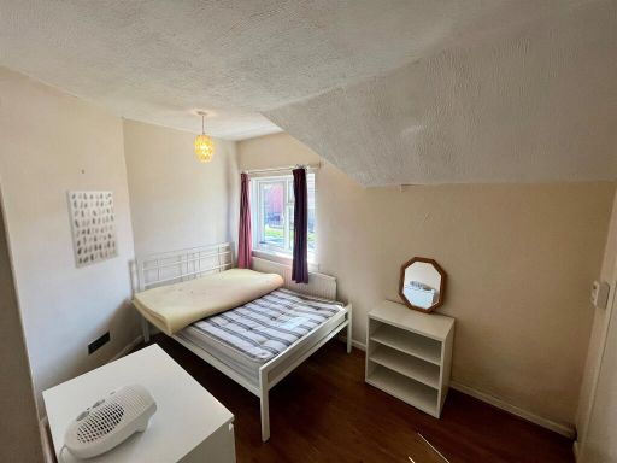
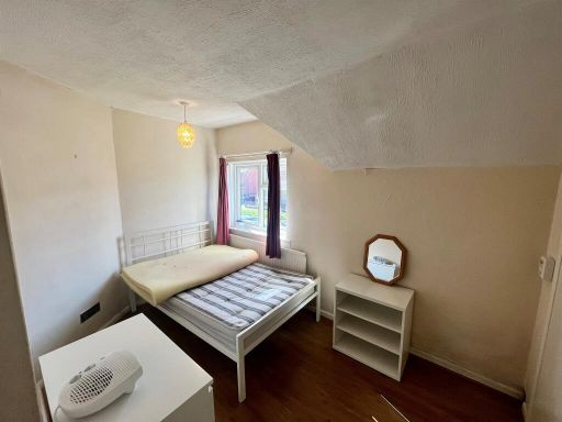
- wall art [65,189,121,270]
